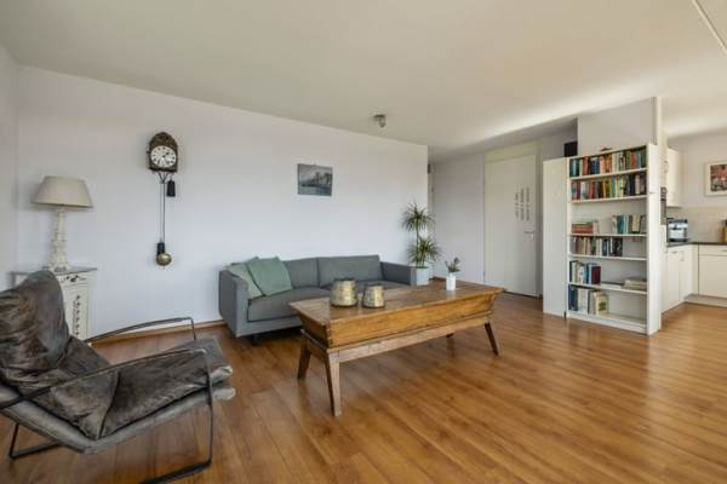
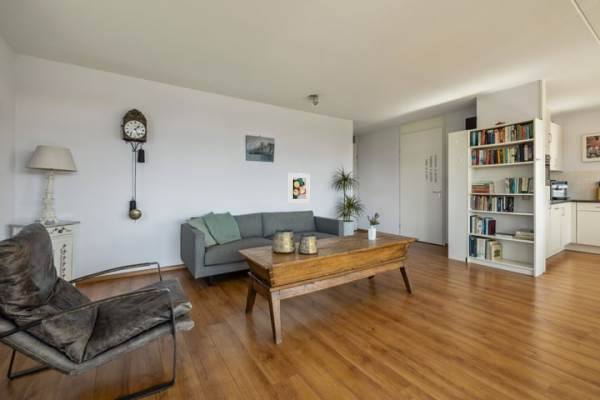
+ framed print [288,172,310,204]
